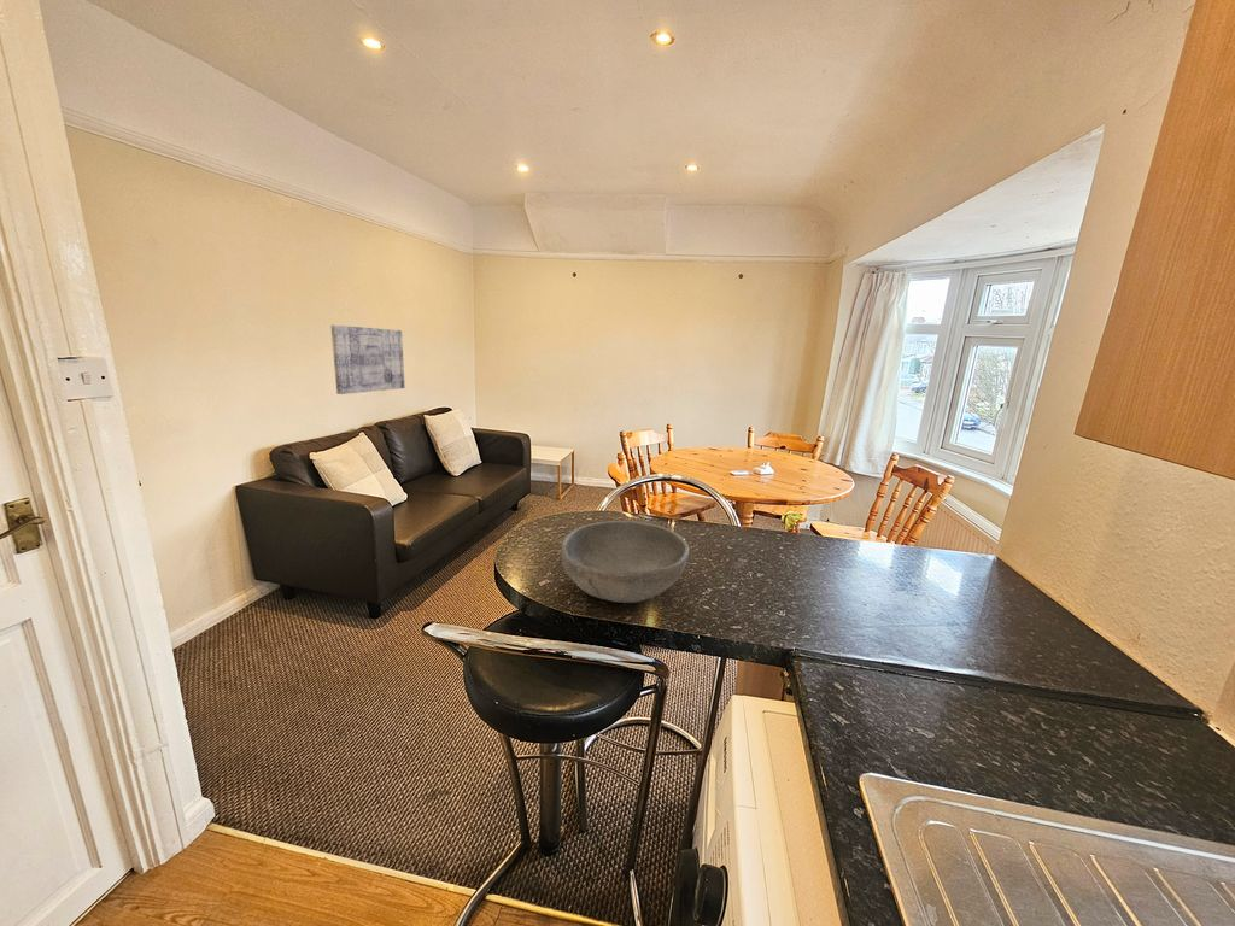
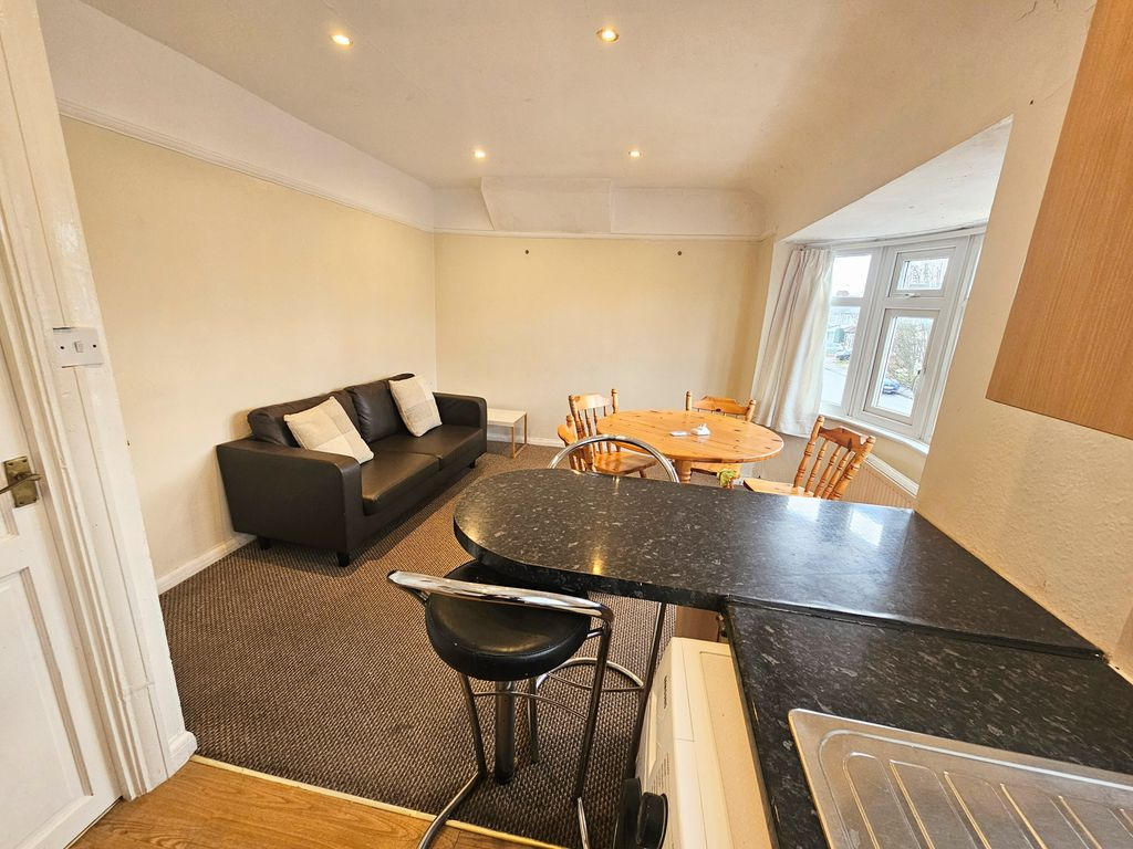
- wall art [329,324,406,395]
- bowl [560,520,690,604]
